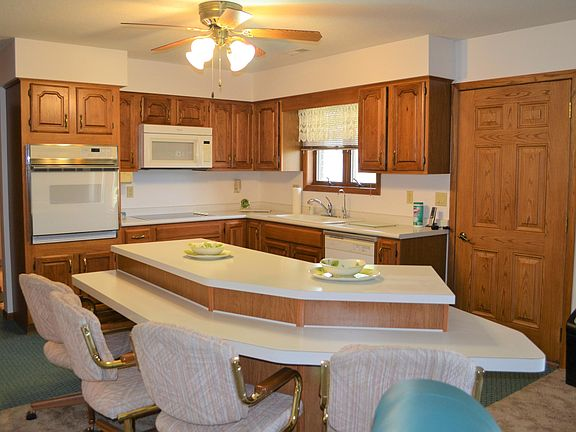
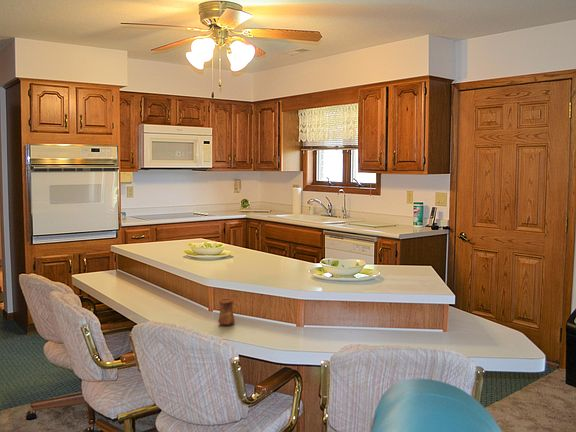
+ cup [217,298,236,326]
